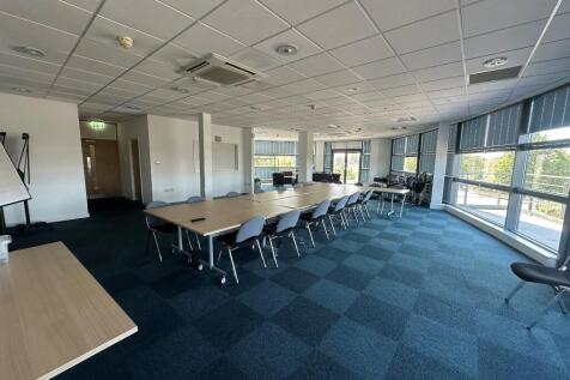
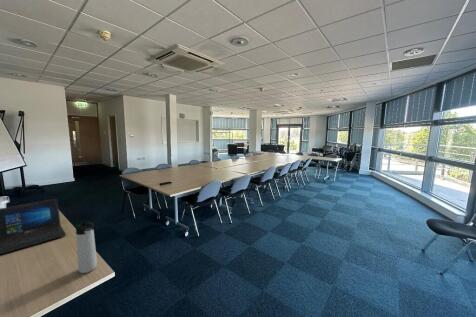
+ laptop [0,198,67,255]
+ thermos bottle [75,220,98,274]
